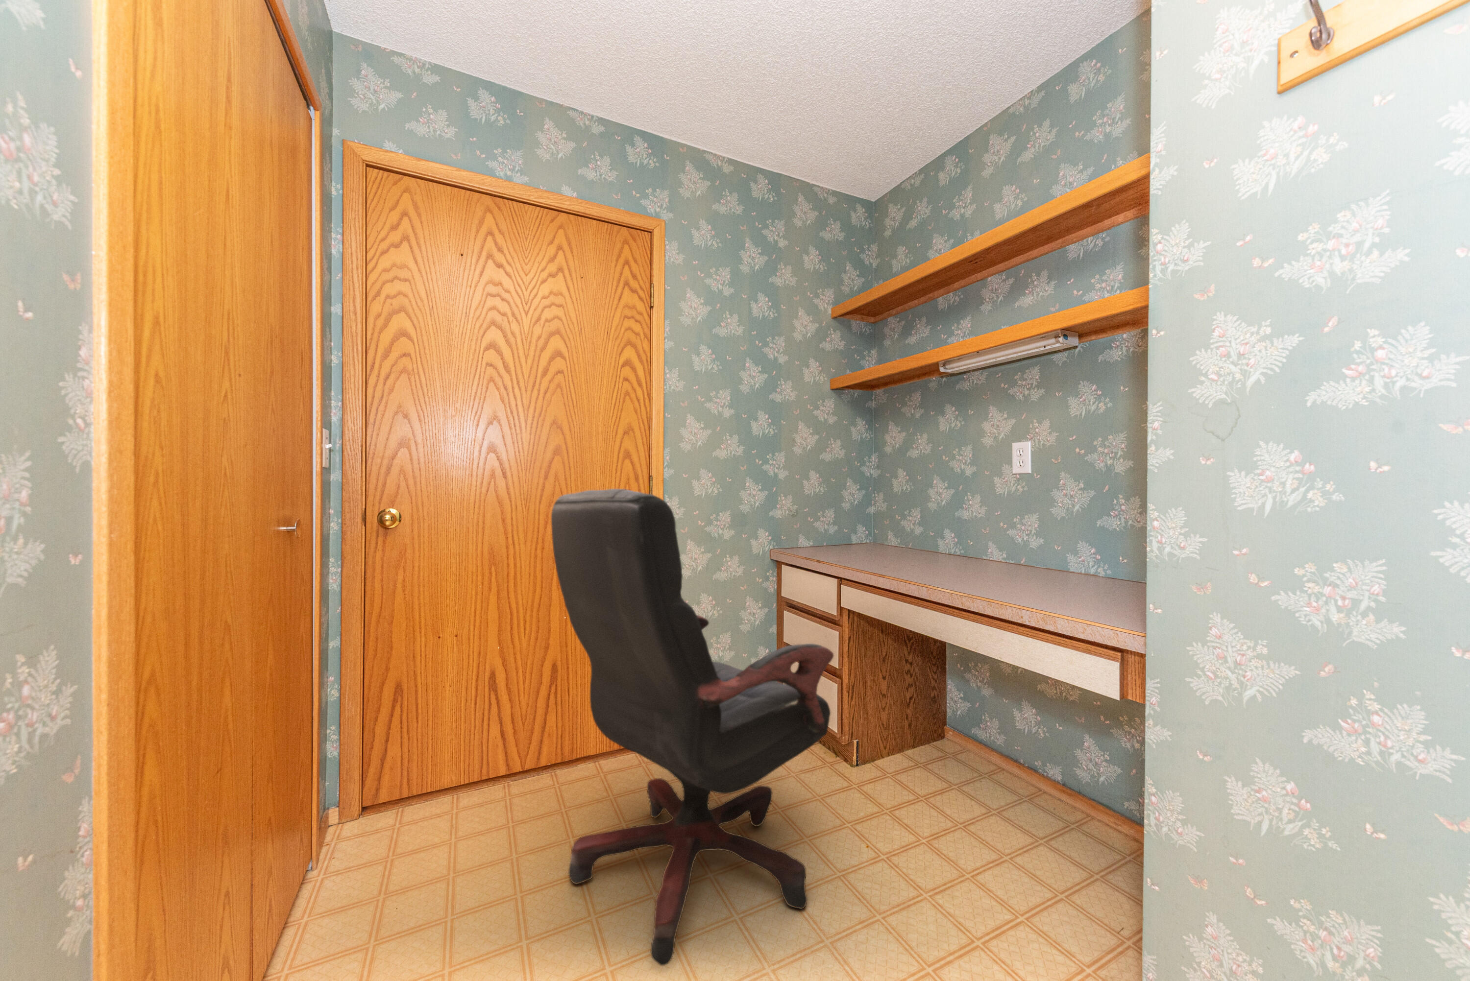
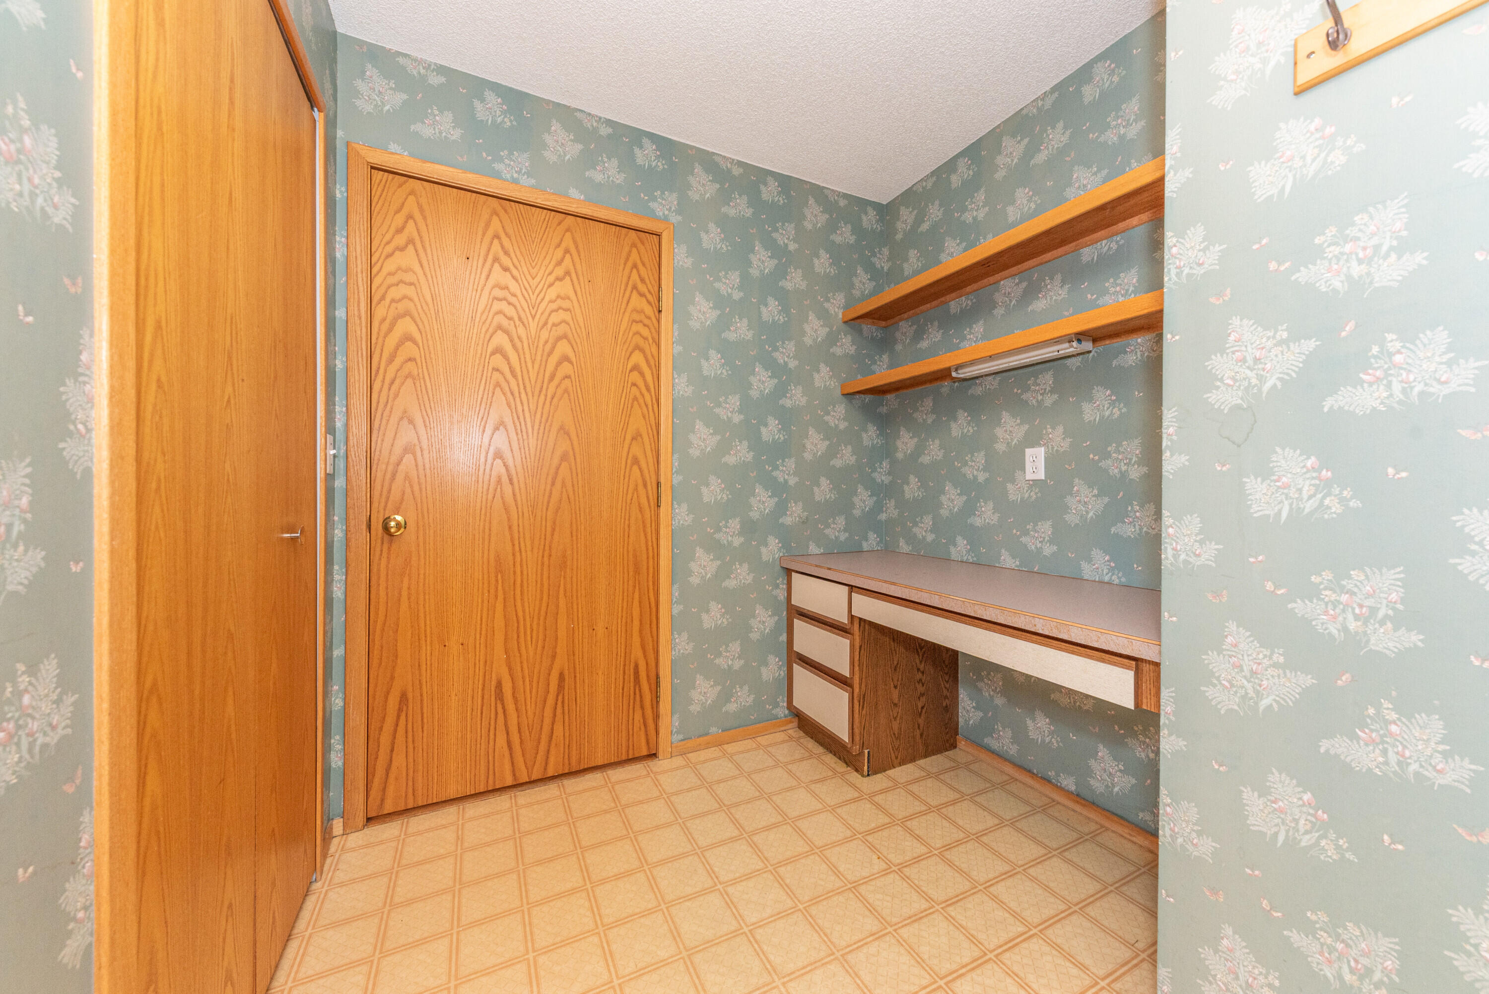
- office chair [551,488,835,967]
